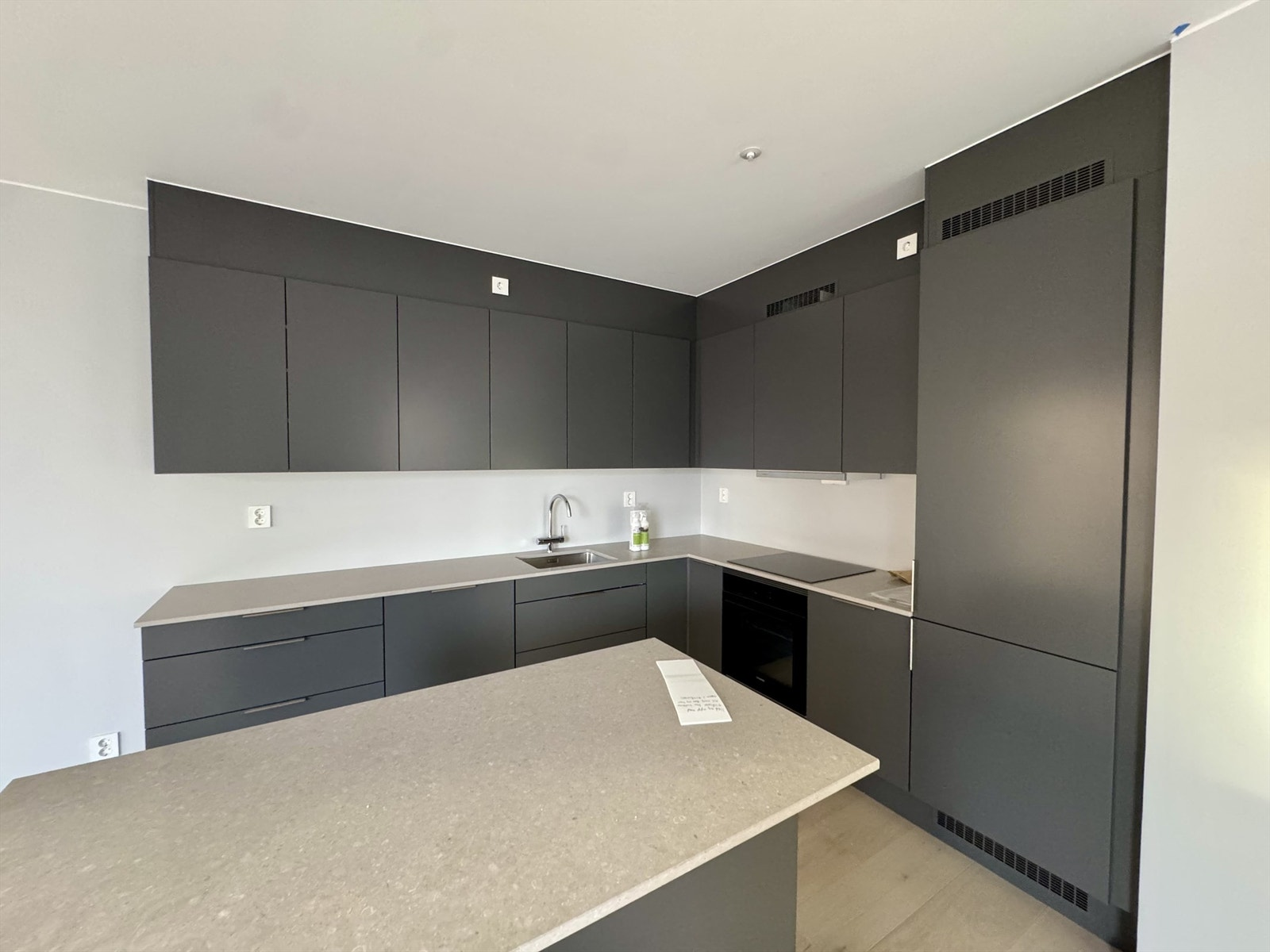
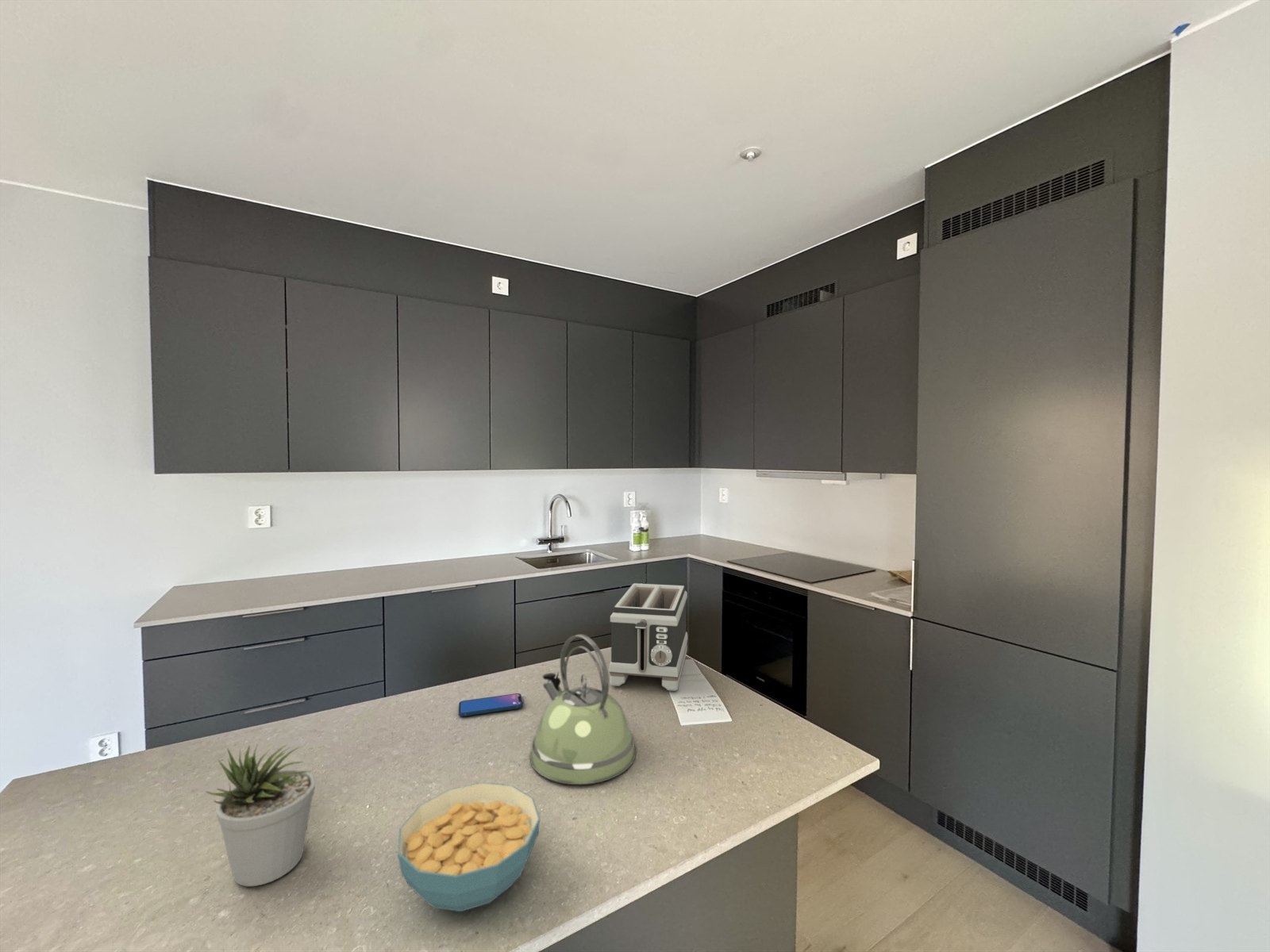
+ cereal bowl [397,781,541,912]
+ kettle [529,634,637,785]
+ potted plant [204,743,317,887]
+ toaster [608,582,688,692]
+ smartphone [458,693,524,717]
